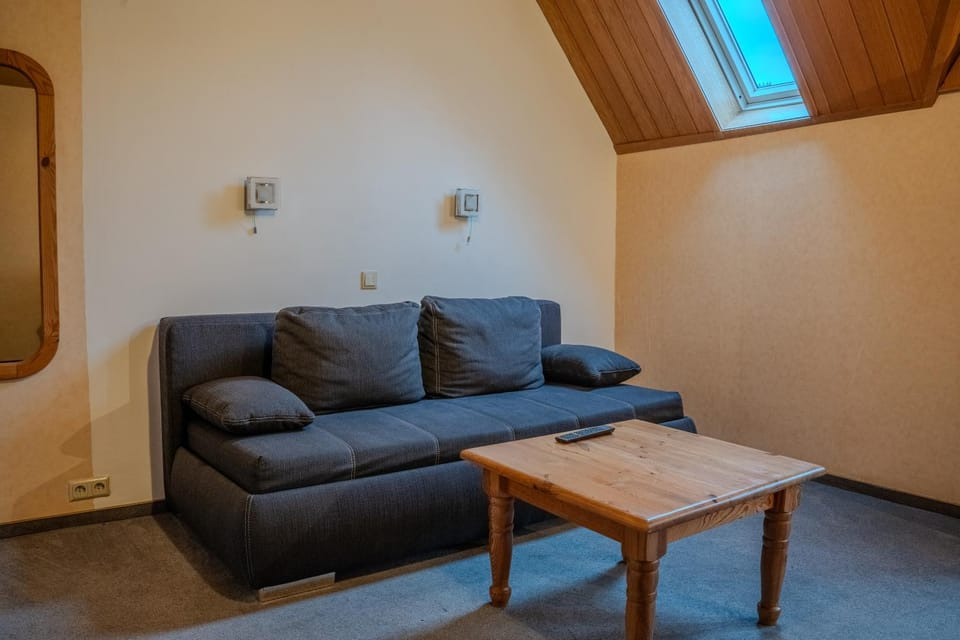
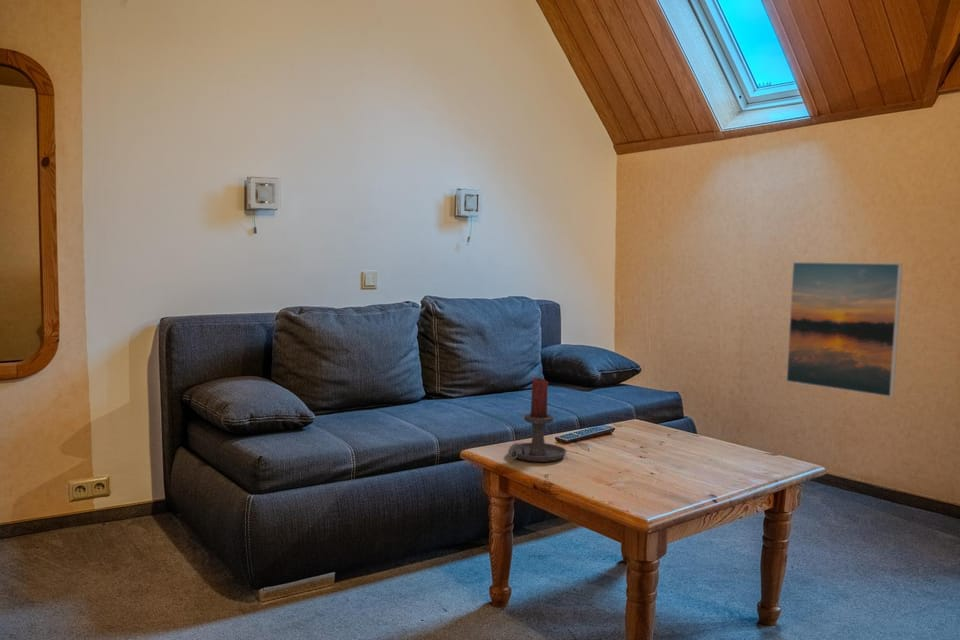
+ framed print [785,261,904,398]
+ candle holder [507,376,567,463]
